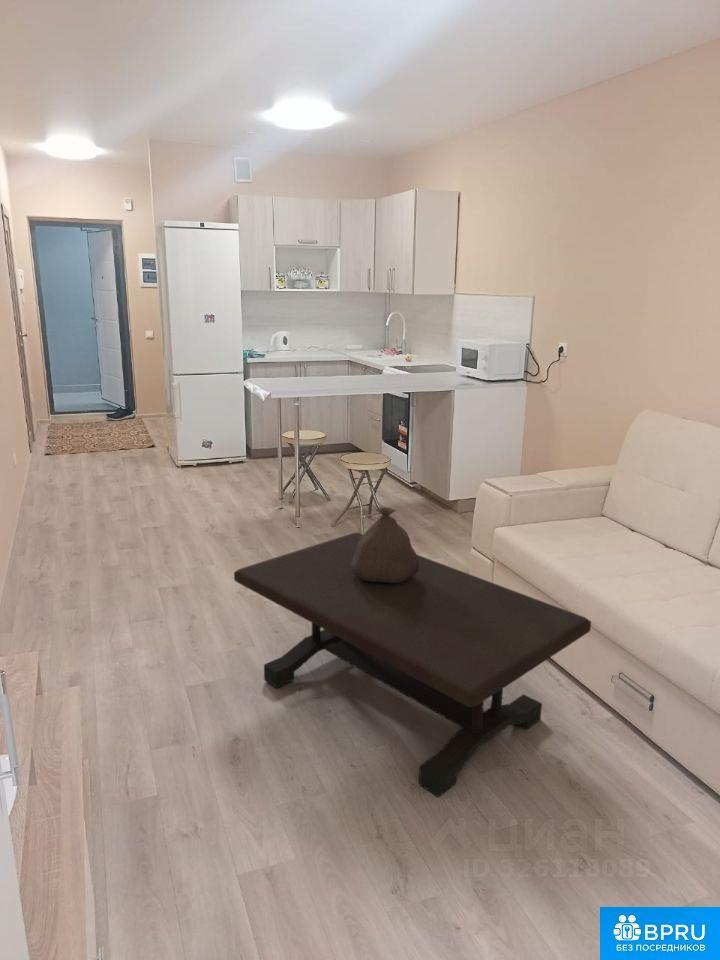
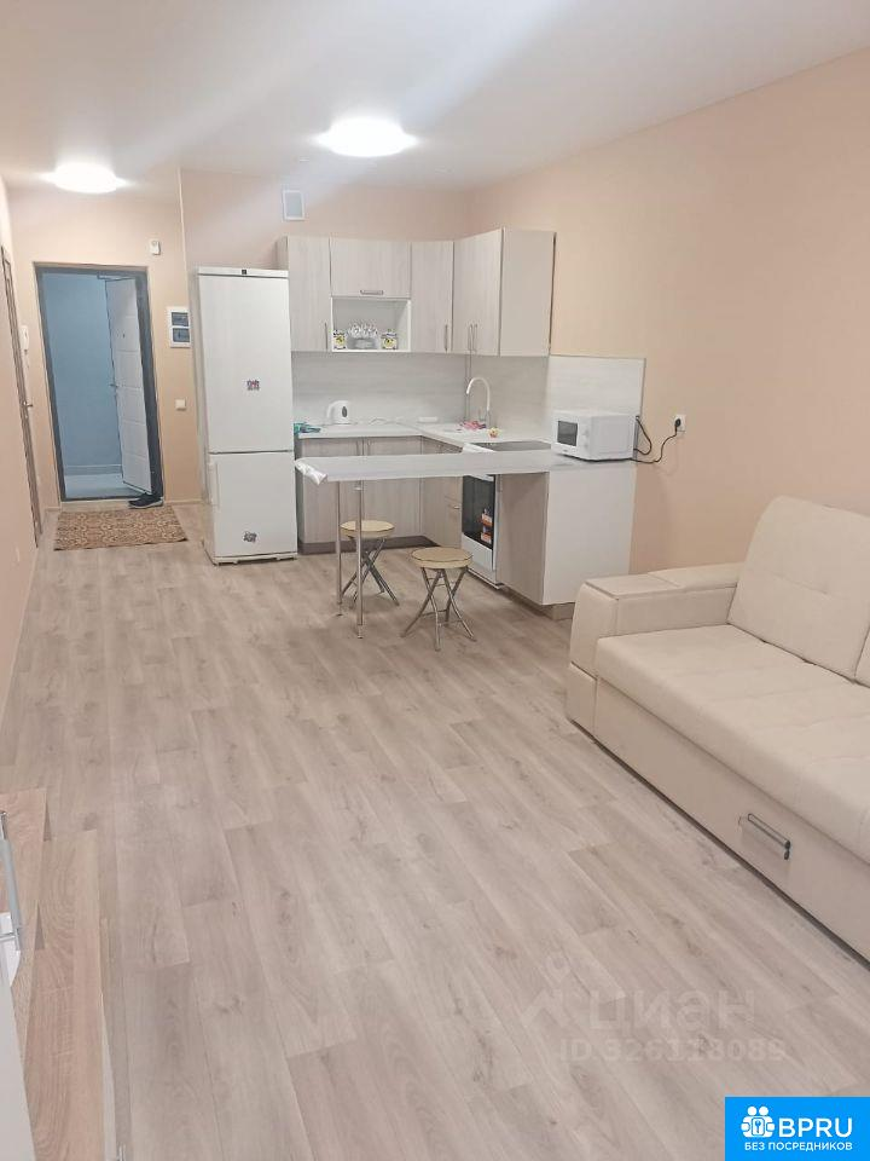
- coffee table [233,532,592,798]
- bag [351,506,419,583]
